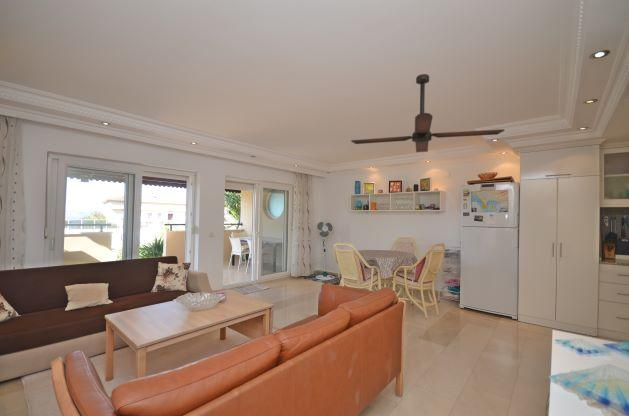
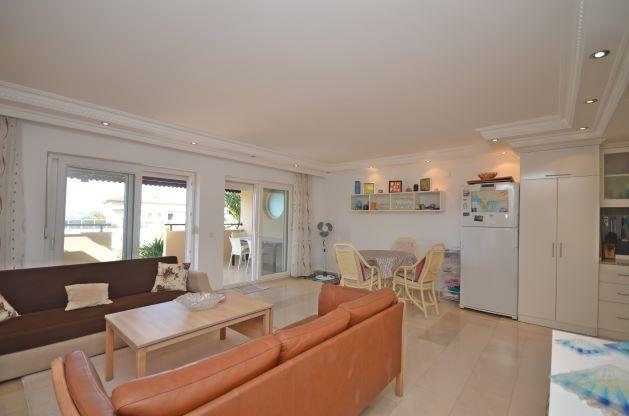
- ceiling fan [350,73,506,153]
